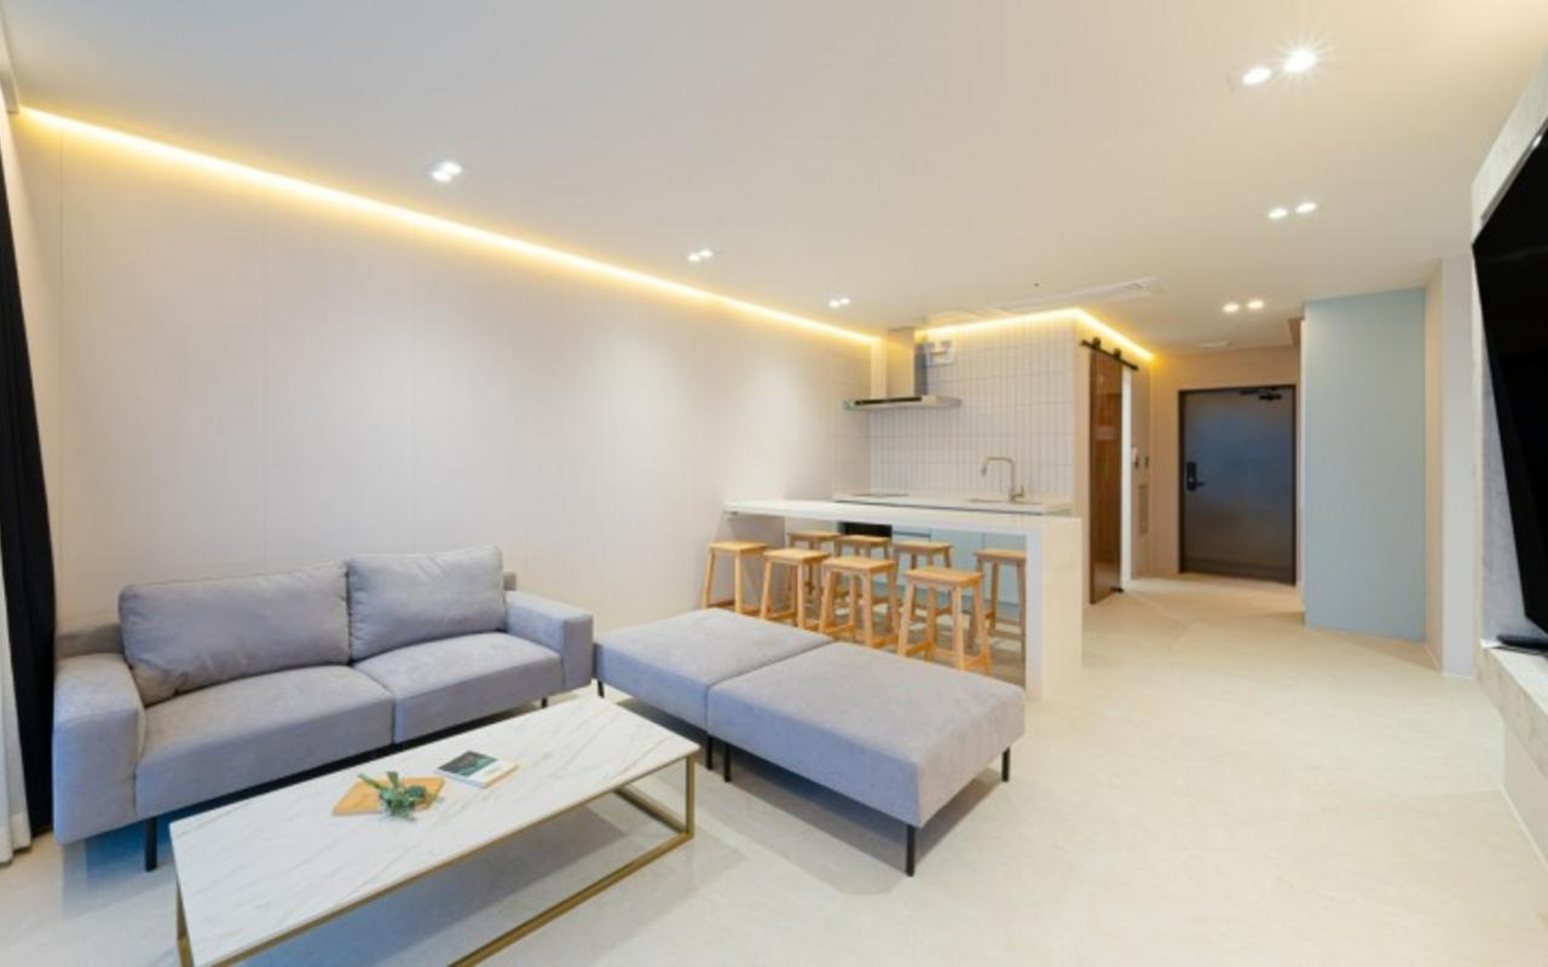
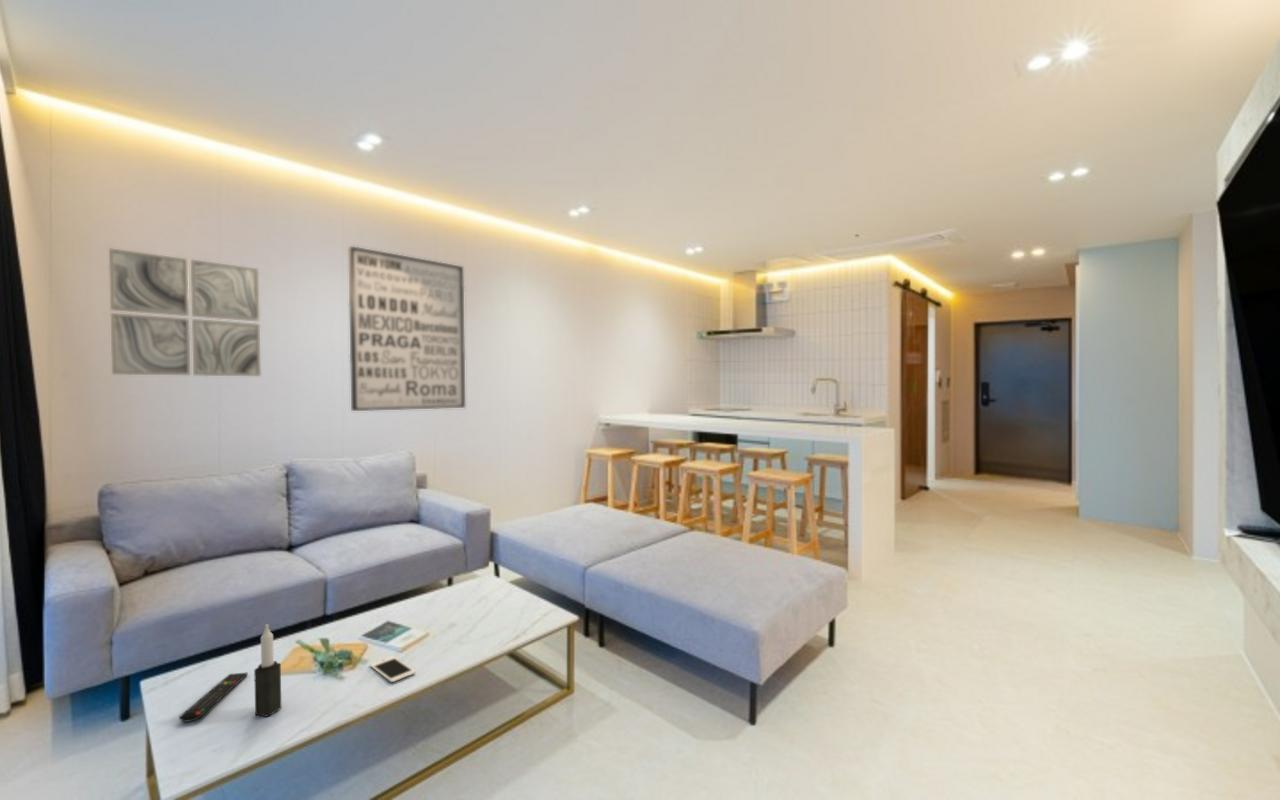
+ candle [253,623,282,718]
+ remote control [178,672,249,723]
+ cell phone [369,655,416,683]
+ wall art [347,245,466,412]
+ wall art [108,247,262,377]
